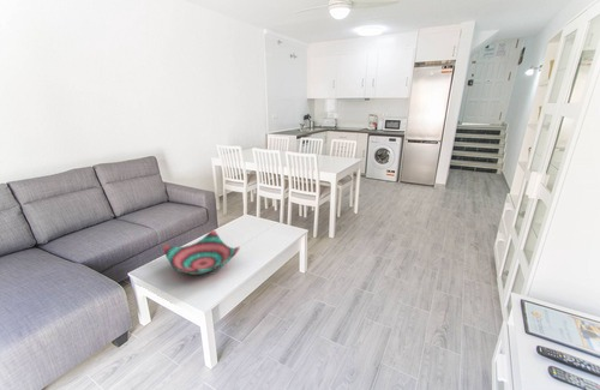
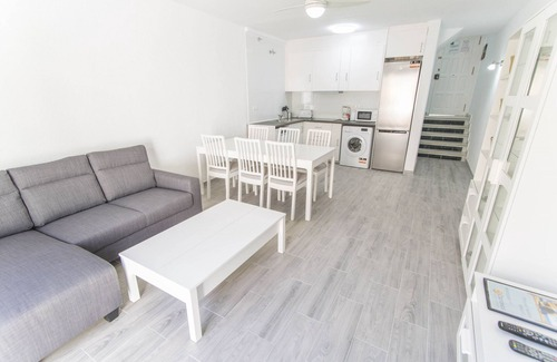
- decorative bowl [162,229,241,276]
